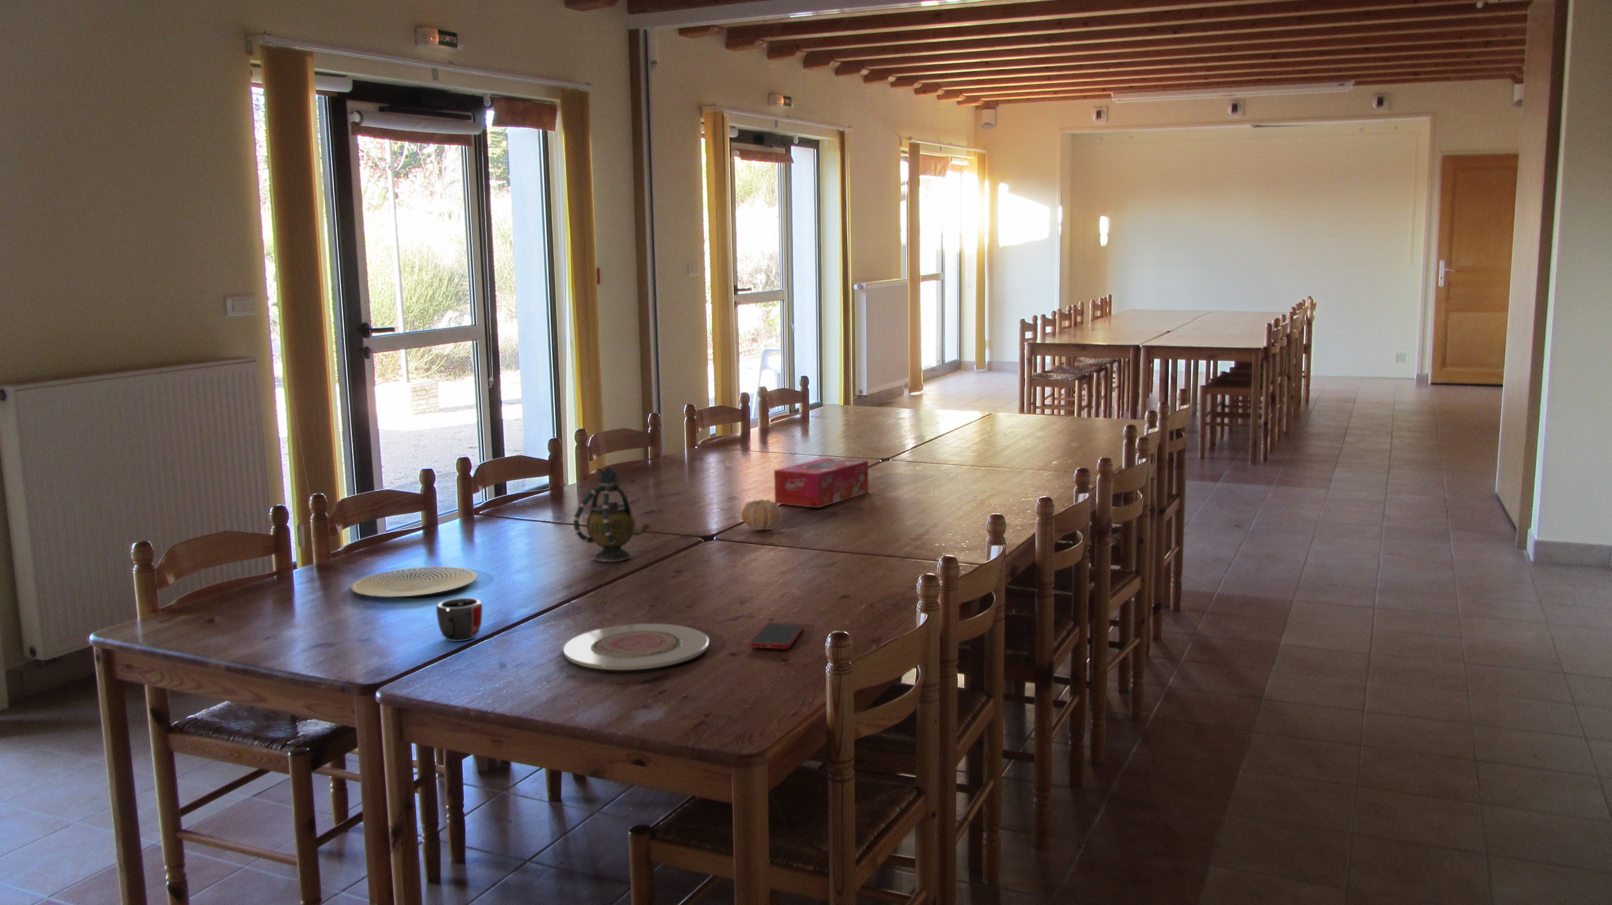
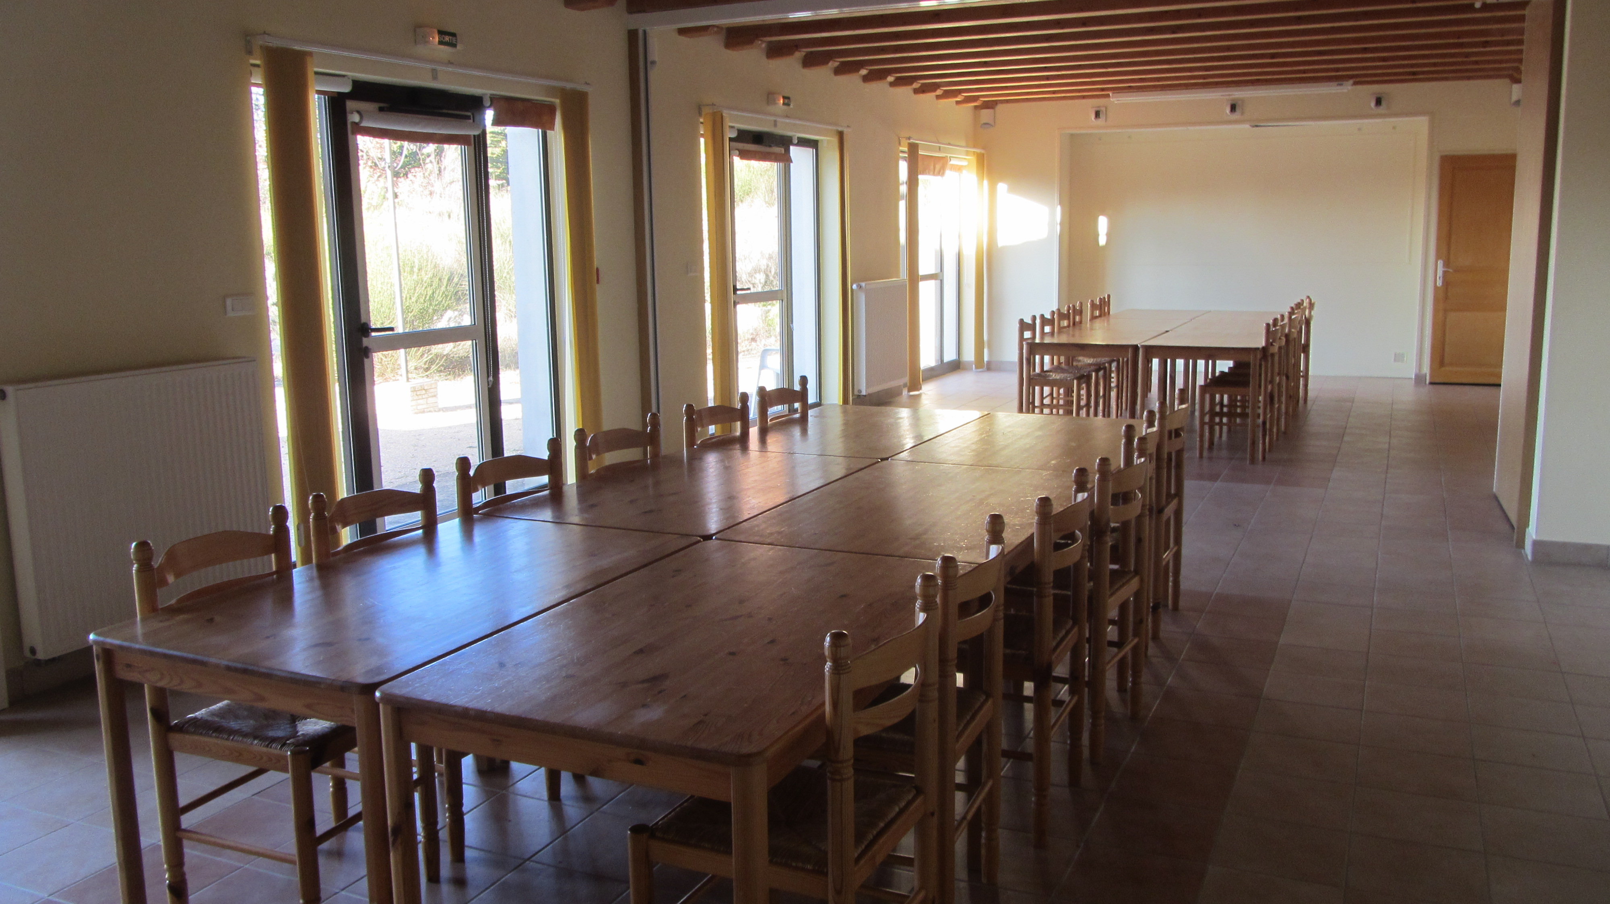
- plate [564,623,710,670]
- plate [351,566,477,597]
- fruit [741,499,783,531]
- mug [436,597,483,642]
- cell phone [751,623,804,649]
- tissue box [774,457,869,508]
- teapot [574,466,651,562]
